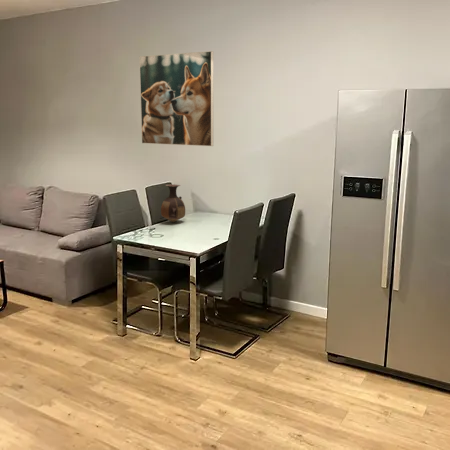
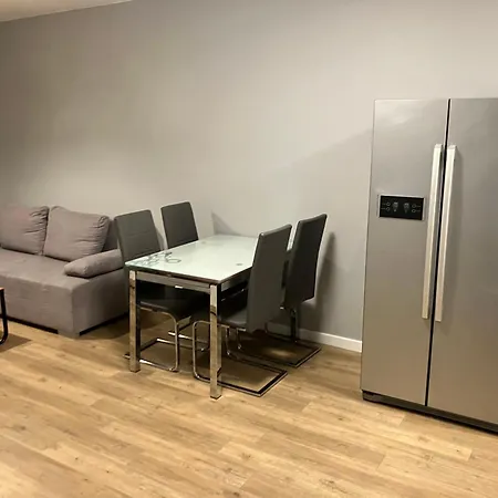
- vase [160,183,186,223]
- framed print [138,50,214,147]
